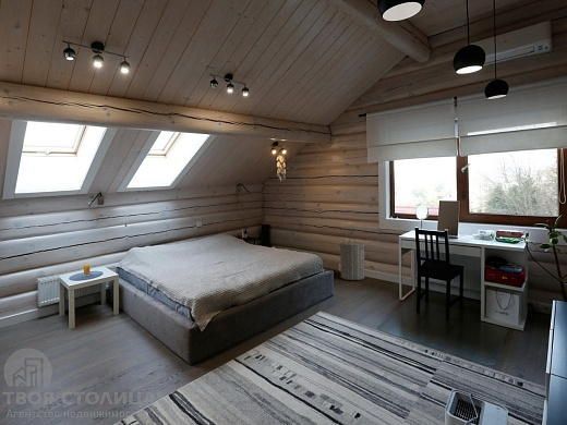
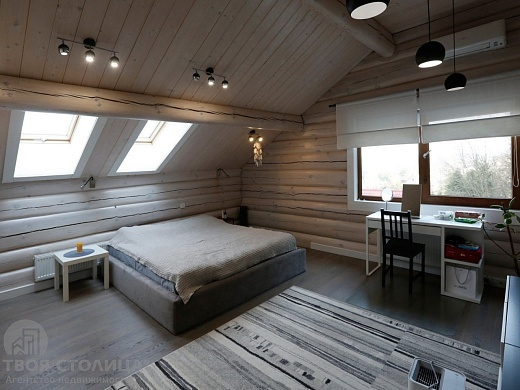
- laundry hamper [338,236,367,281]
